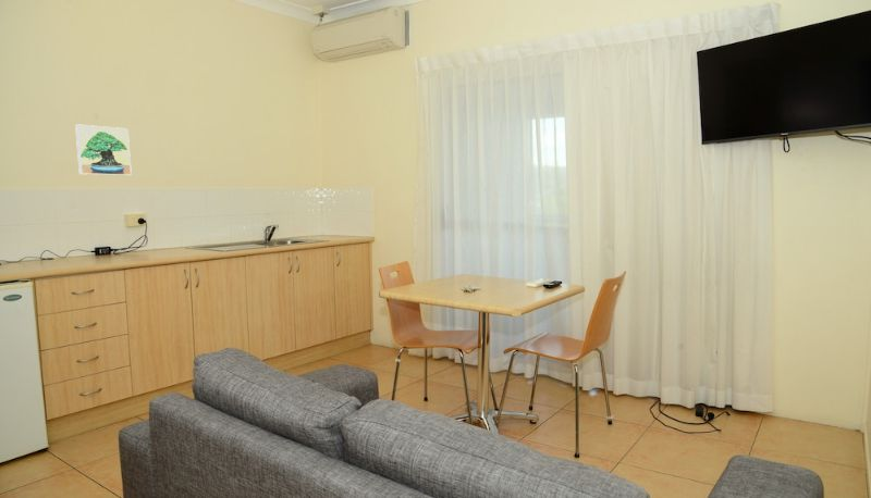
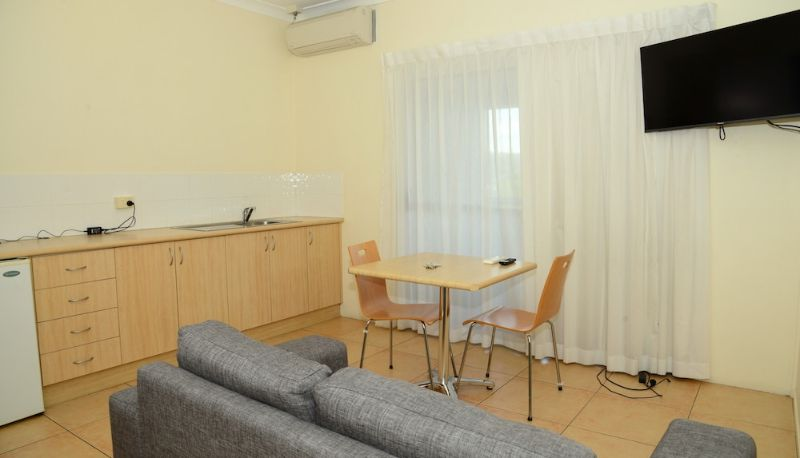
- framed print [74,124,133,176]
